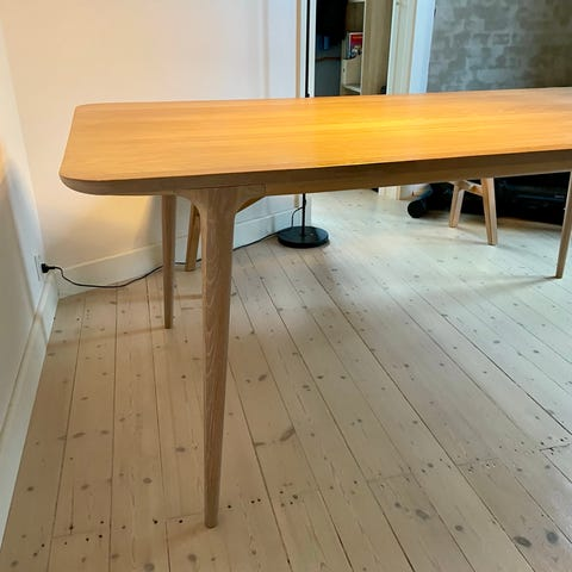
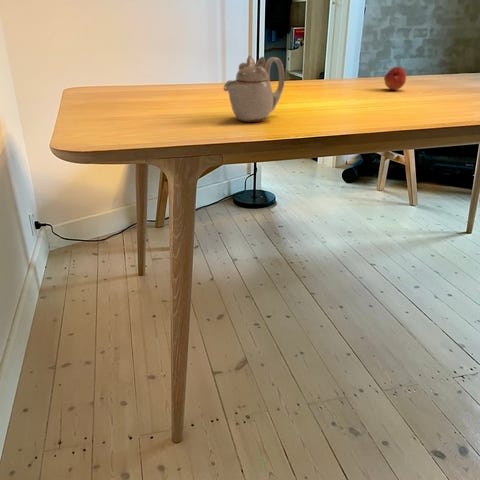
+ fruit [383,66,407,91]
+ teapot [223,54,286,123]
